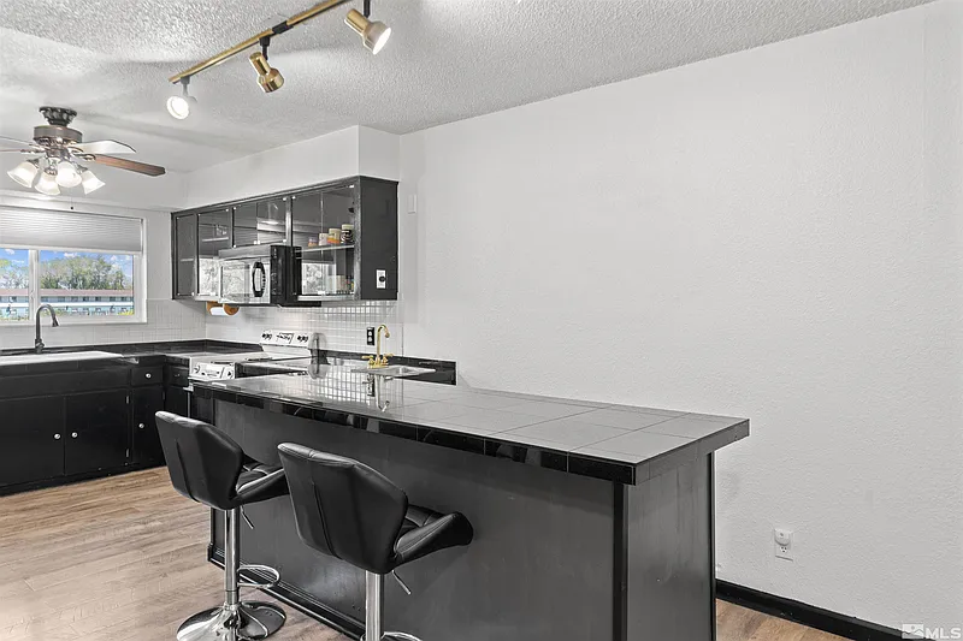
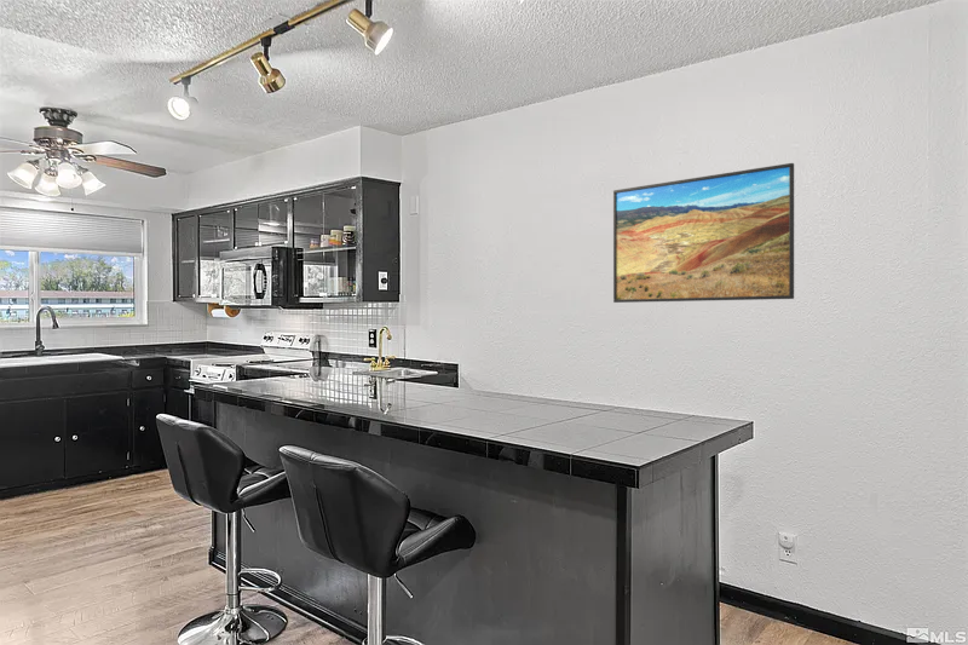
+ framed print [612,162,795,304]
